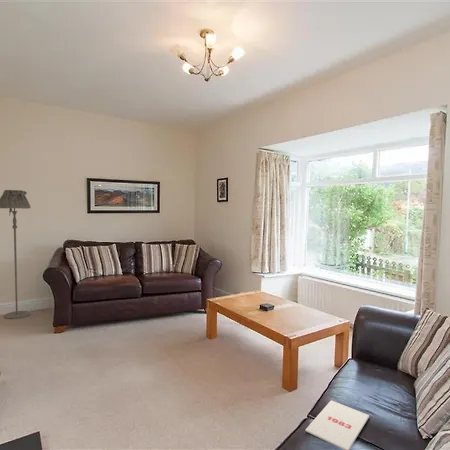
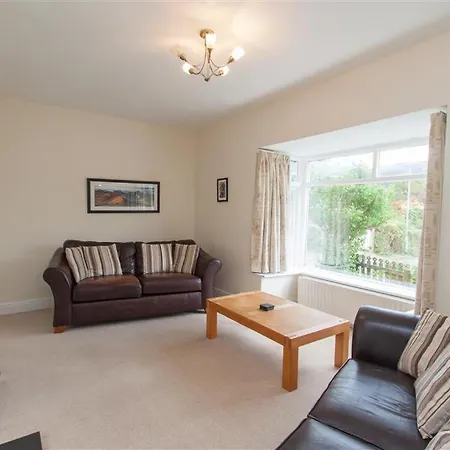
- floor lamp [0,189,32,320]
- magazine [305,400,370,450]
